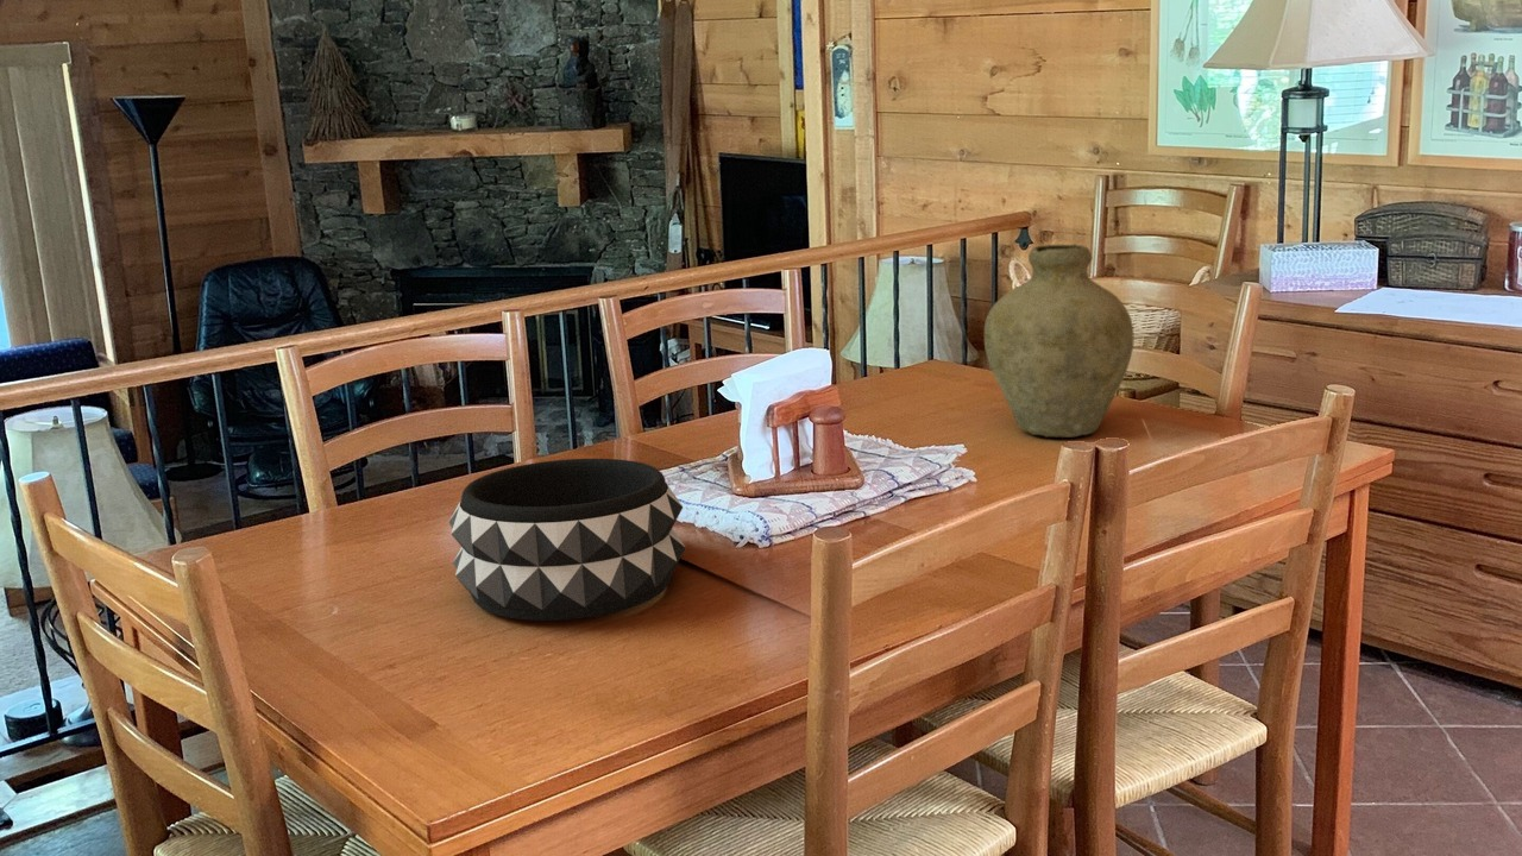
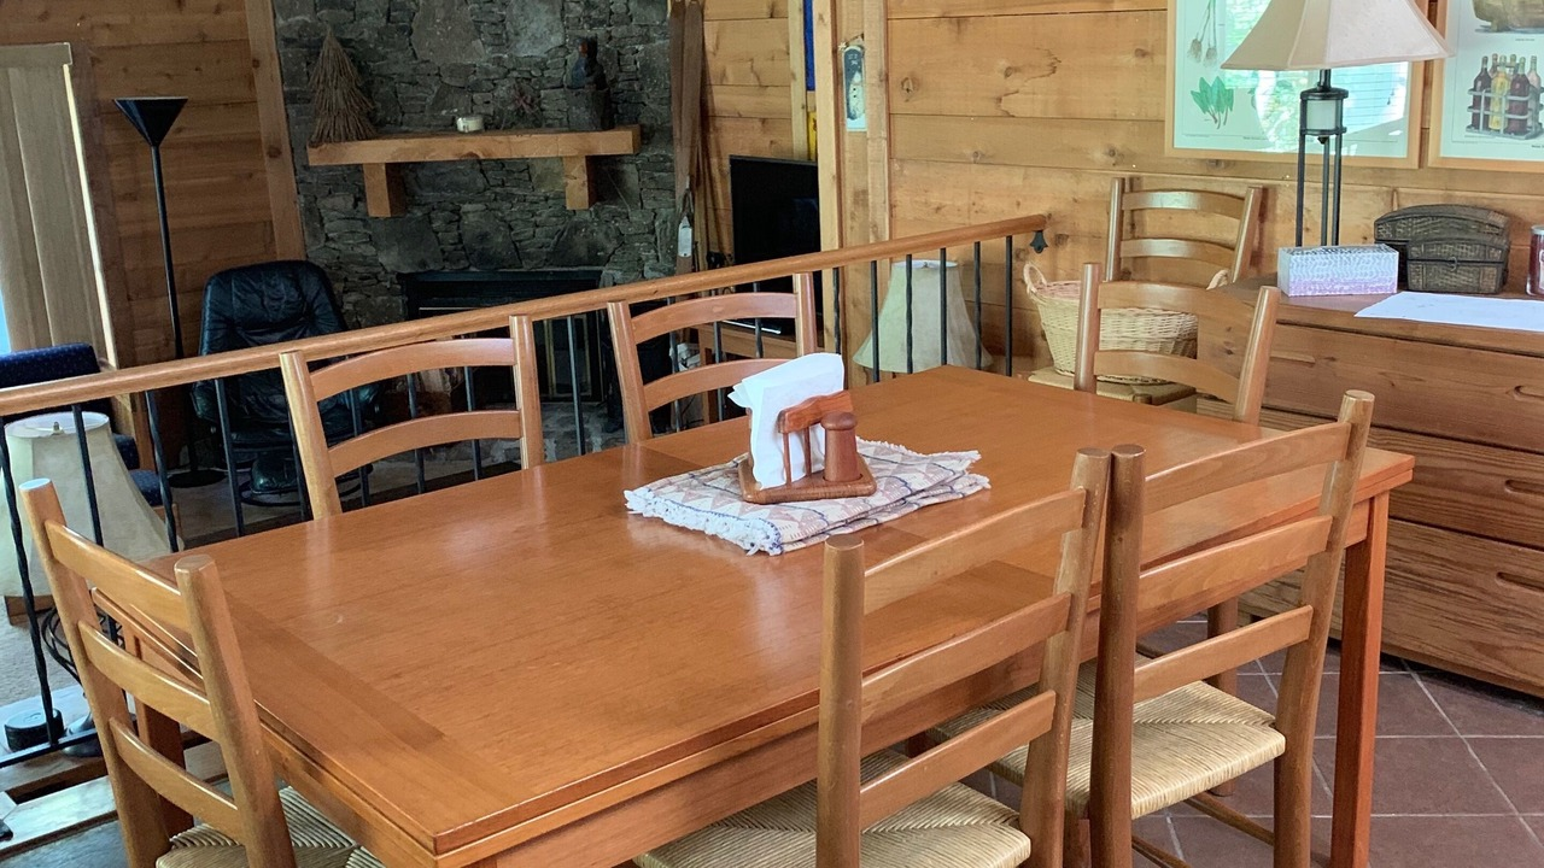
- vase [983,243,1134,439]
- decorative bowl [448,458,686,622]
